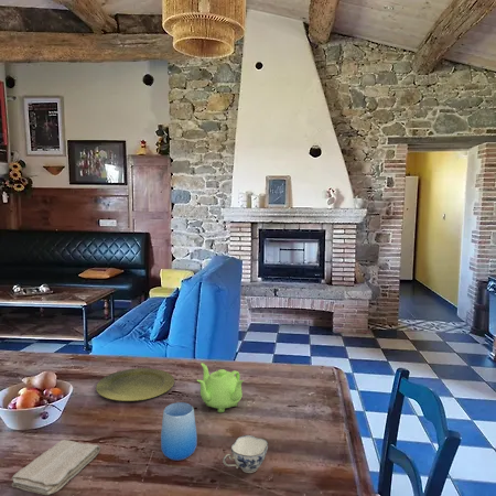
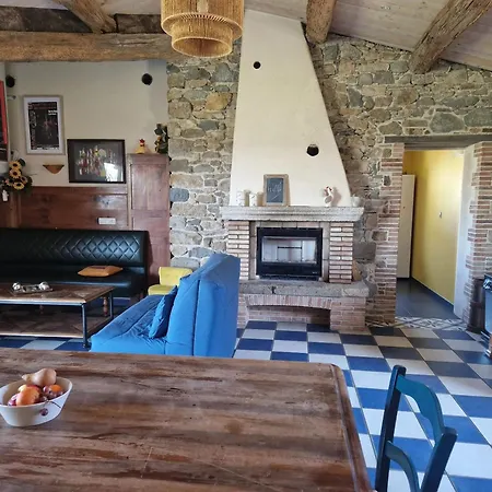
- plate [95,367,175,402]
- chinaware [222,434,269,474]
- washcloth [11,439,101,496]
- cup [160,401,198,462]
- teapot [196,362,245,413]
